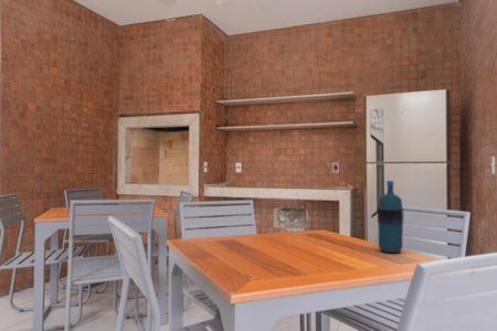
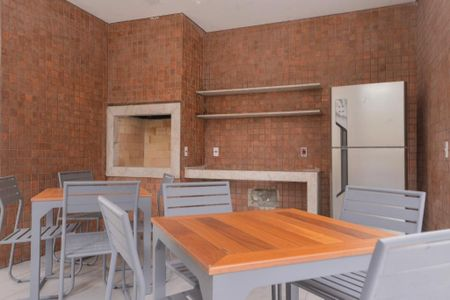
- water bottle [377,180,404,254]
